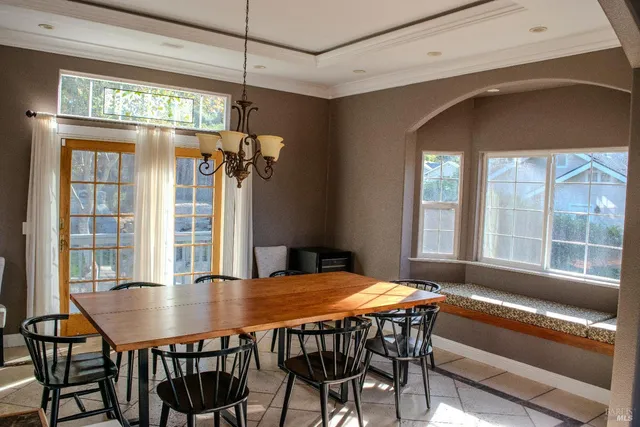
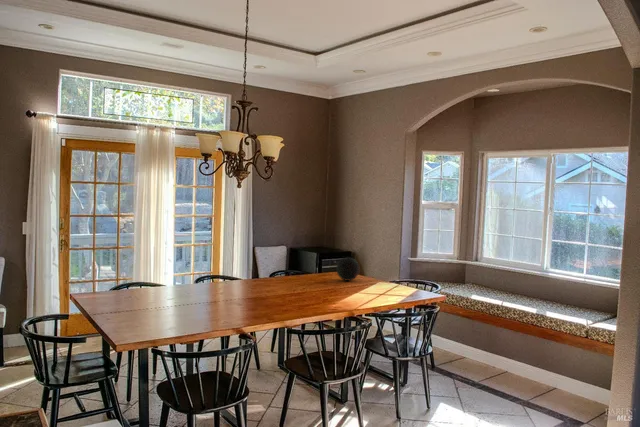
+ decorative orb [335,256,361,282]
